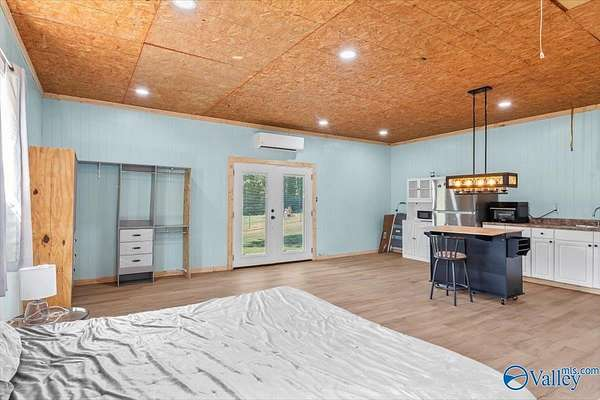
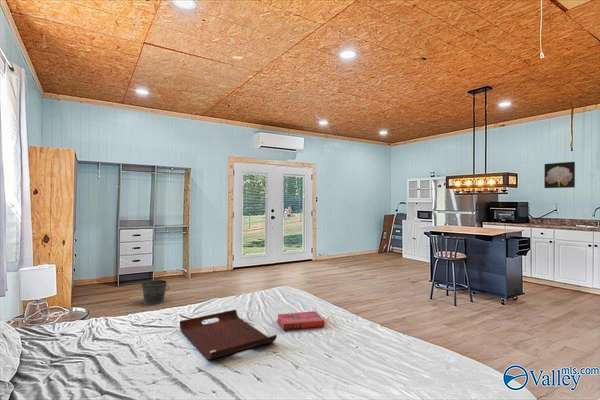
+ wall art [543,161,576,189]
+ bucket [140,279,170,306]
+ hardback book [276,310,326,331]
+ serving tray [179,309,278,361]
